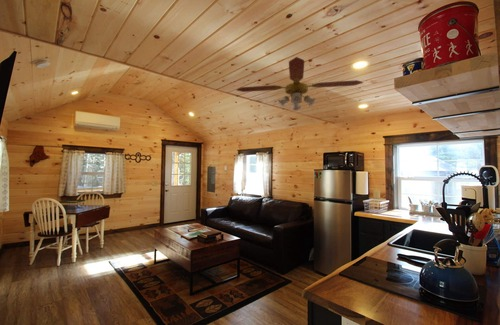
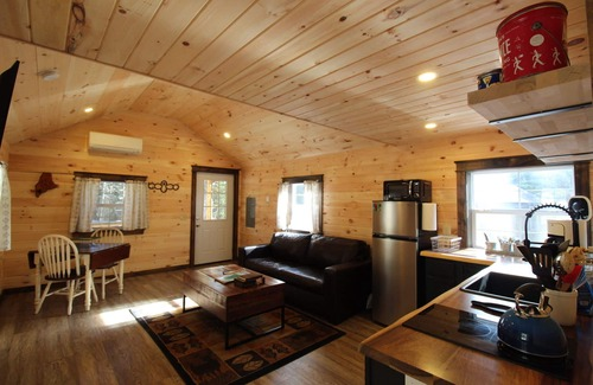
- ceiling fan [235,56,364,111]
